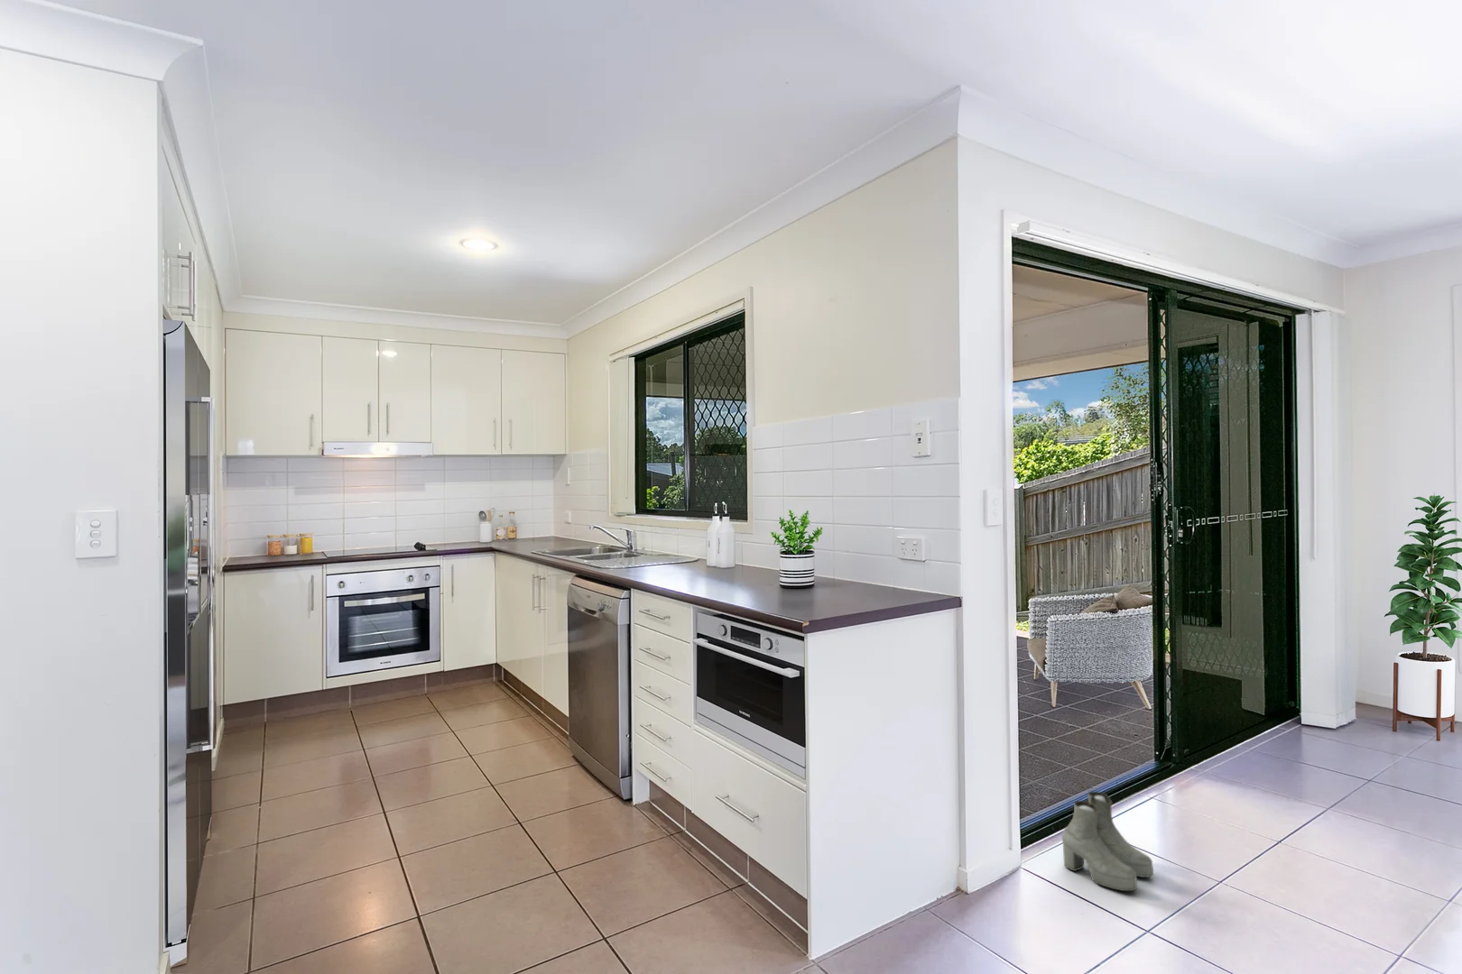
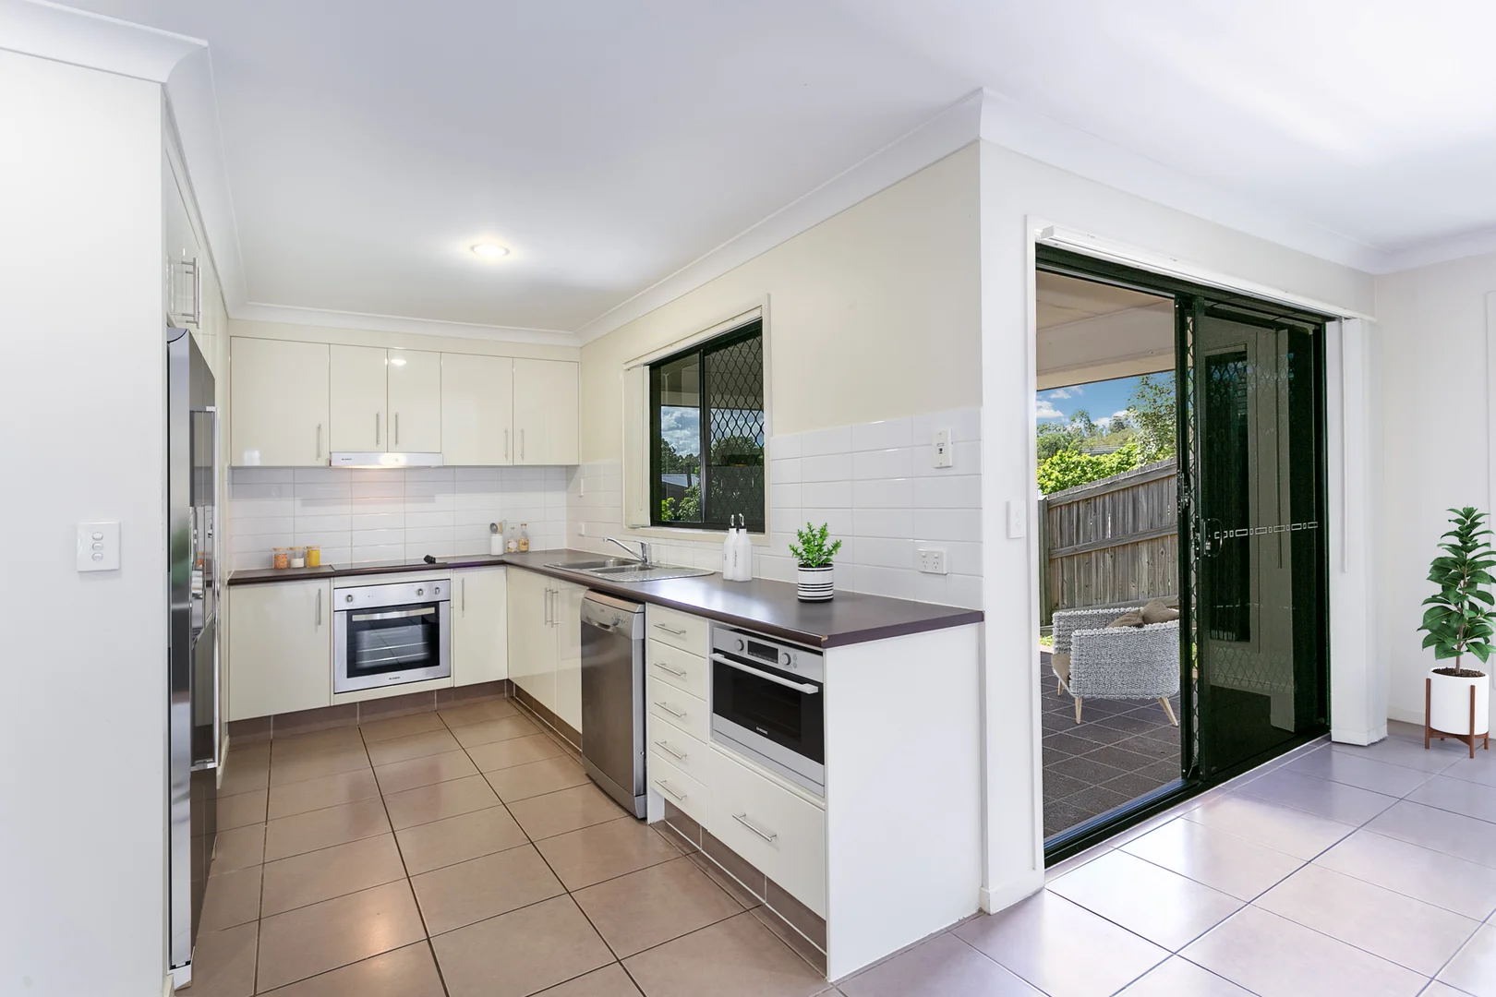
- boots [1062,791,1154,892]
